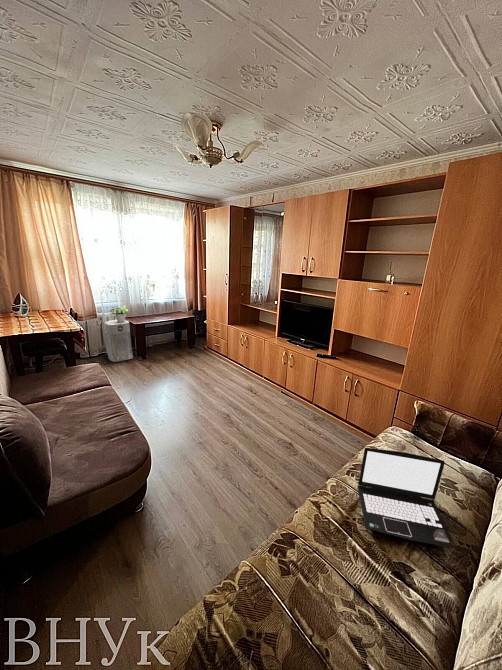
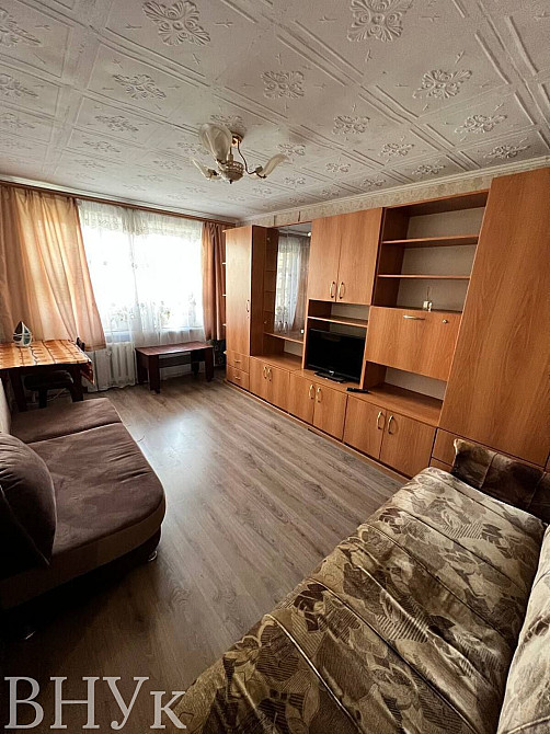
- potted plant [109,304,129,322]
- laptop [357,447,457,549]
- air purifier [104,319,134,363]
